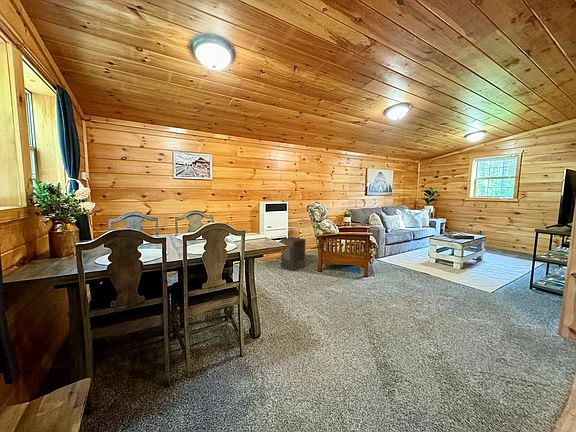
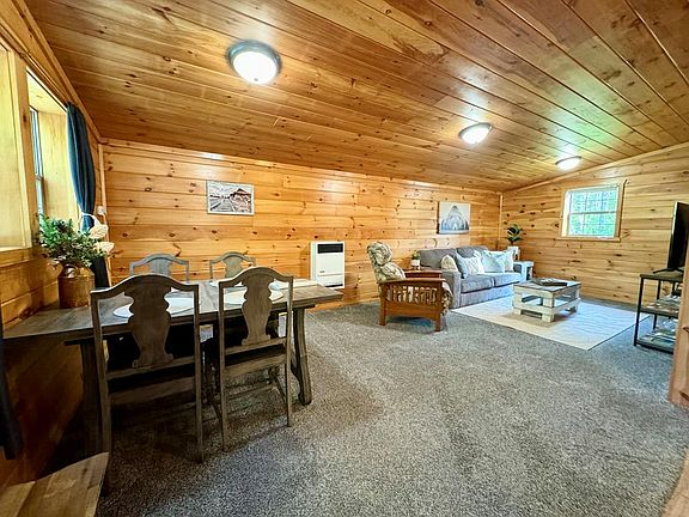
- storage bin [279,236,306,272]
